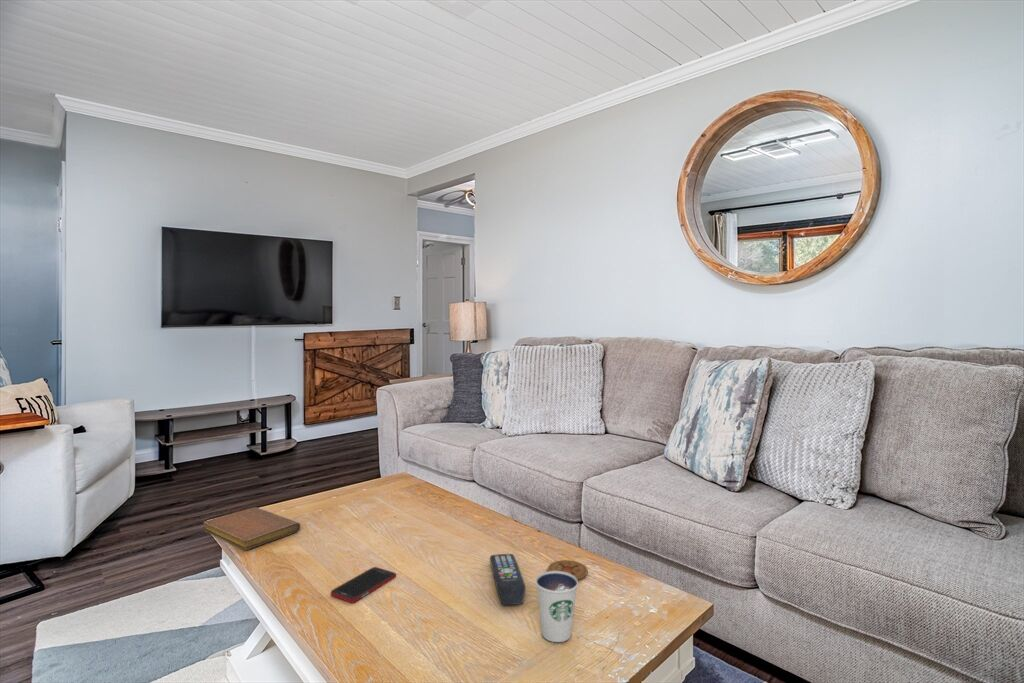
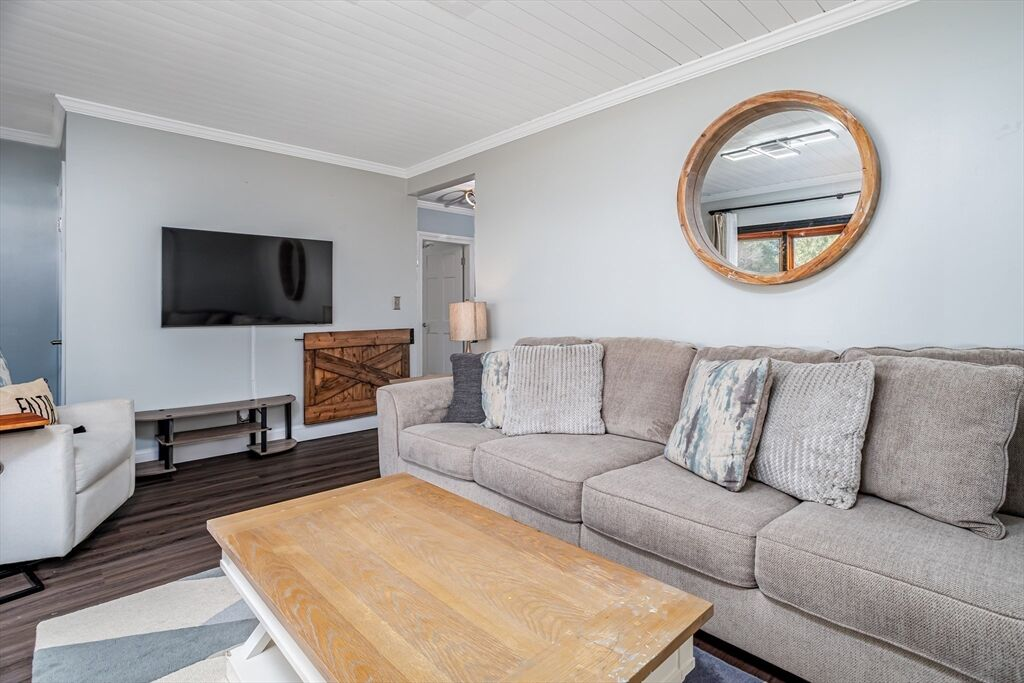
- notebook [202,506,301,551]
- dixie cup [534,571,579,643]
- coaster [547,559,589,581]
- remote control [489,553,526,606]
- cell phone [330,566,397,604]
